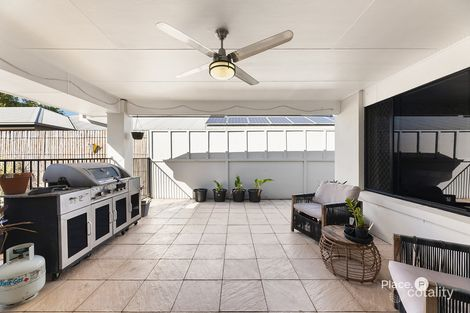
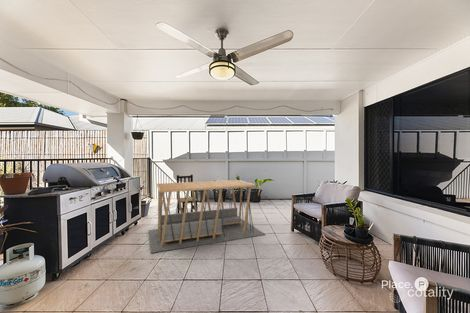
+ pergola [148,179,266,254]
+ dining chair [176,174,199,214]
